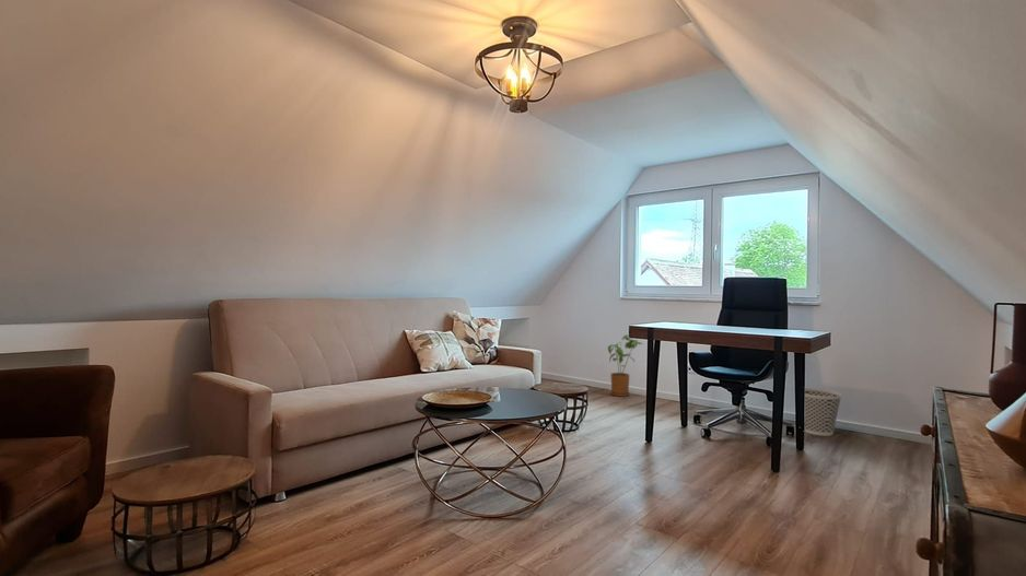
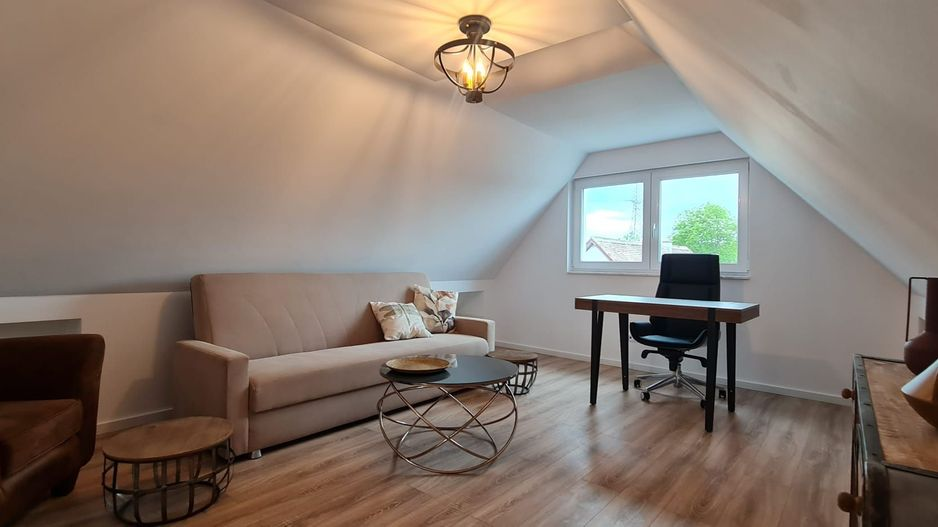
- wastebasket [804,387,843,437]
- house plant [607,334,644,398]
